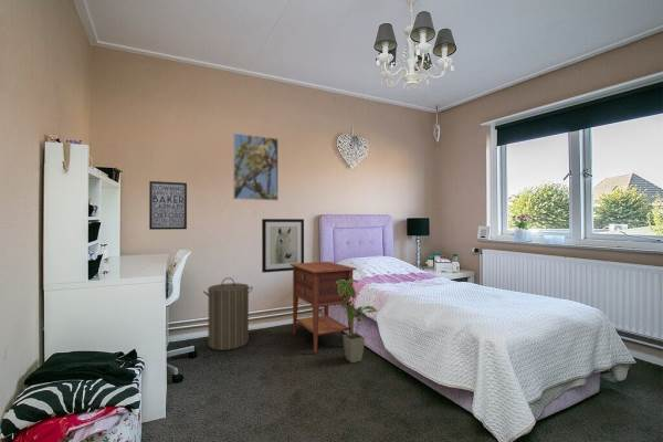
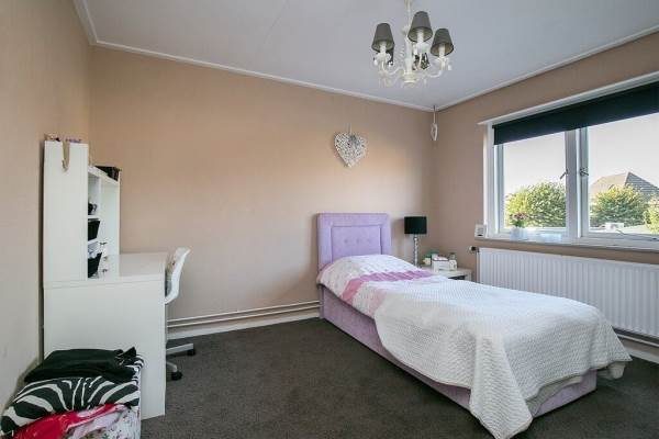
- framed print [232,131,280,202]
- nightstand [291,261,357,354]
- wall art [148,180,188,231]
- wall art [261,218,305,274]
- laundry hamper [202,276,254,351]
- house plant [336,278,379,364]
